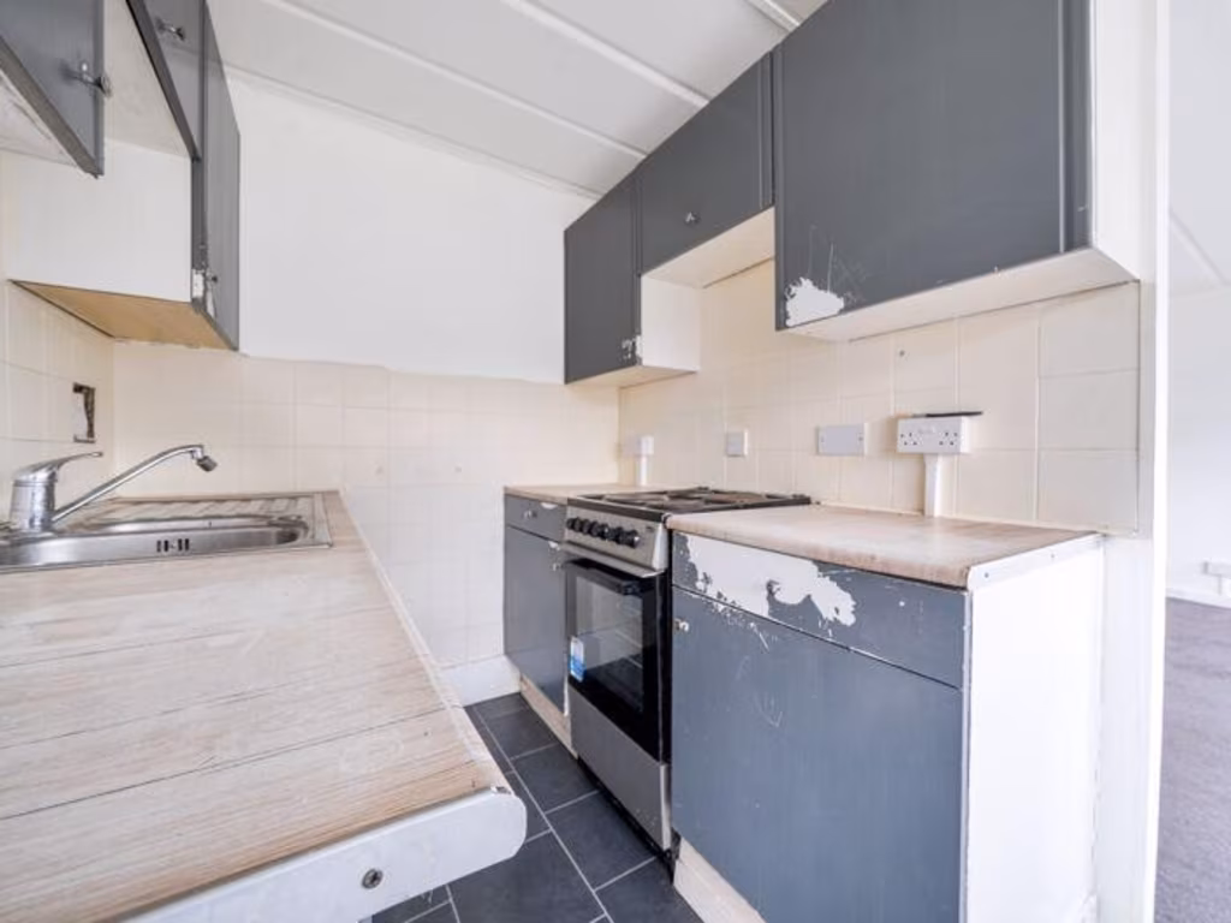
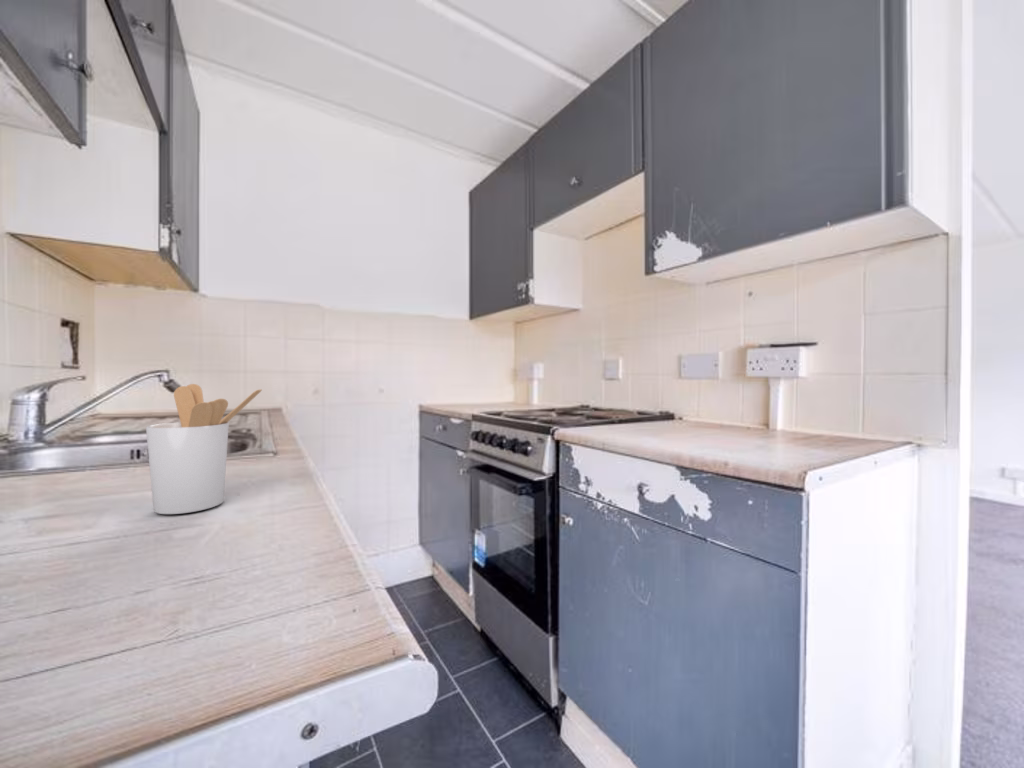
+ utensil holder [145,383,263,515]
